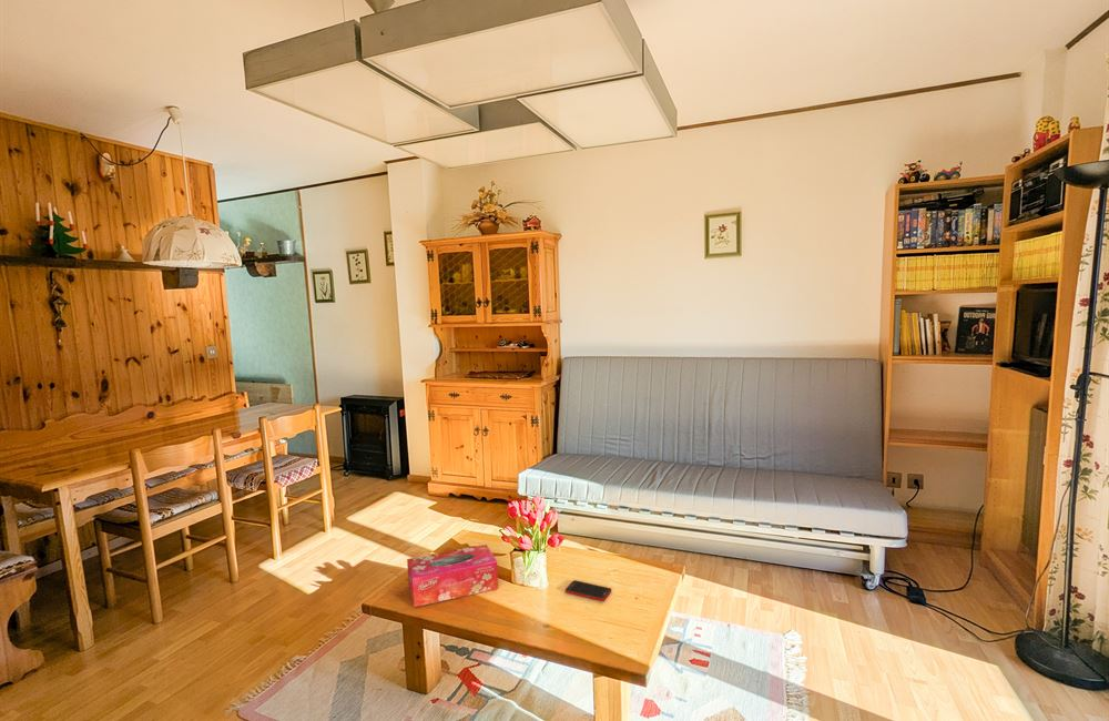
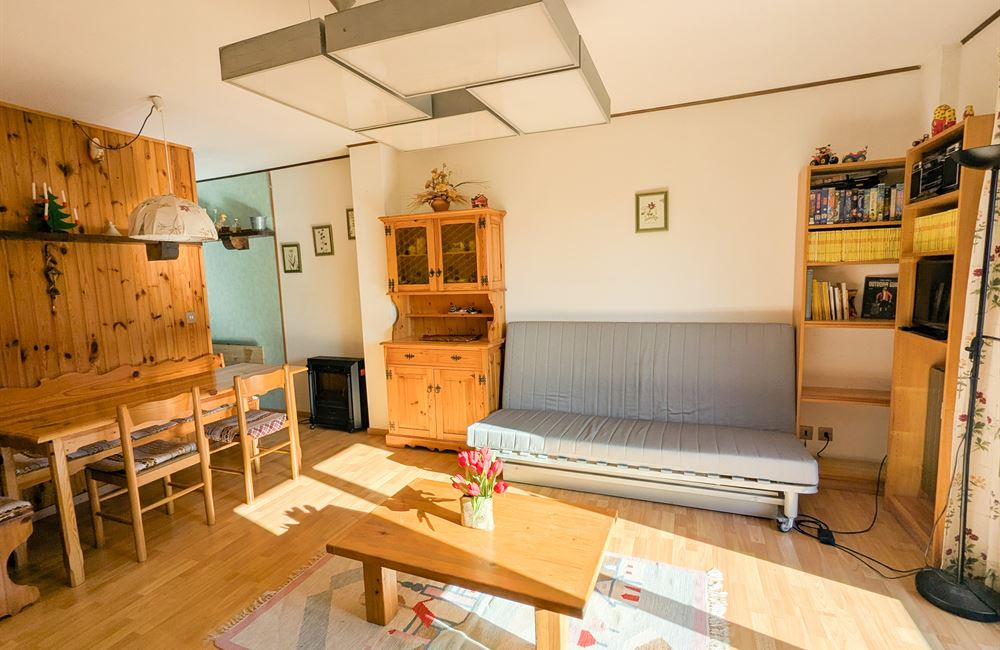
- cell phone [564,579,612,602]
- tissue box [406,544,499,608]
